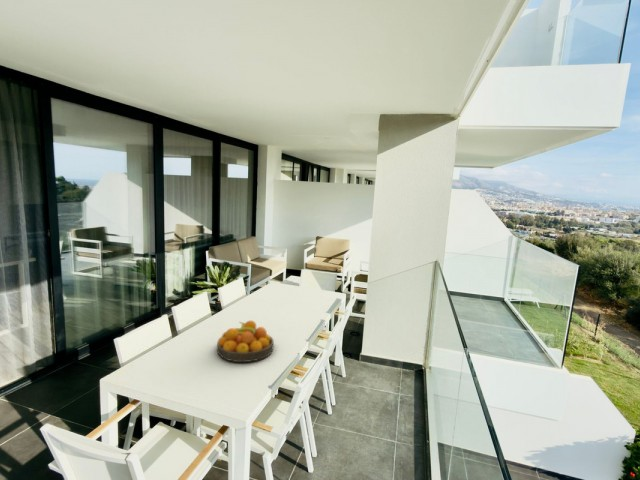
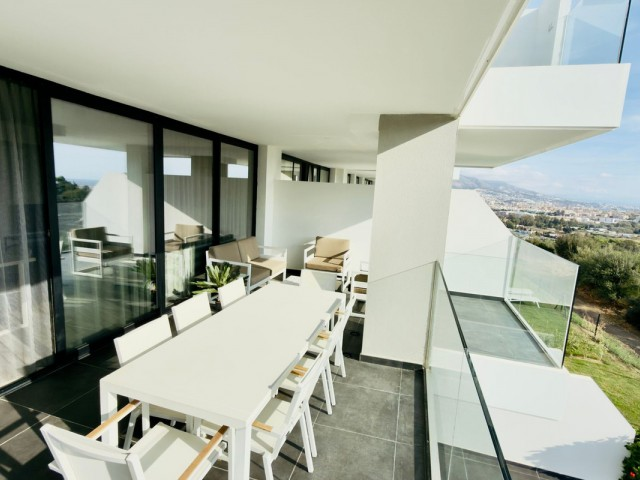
- fruit bowl [216,320,275,363]
